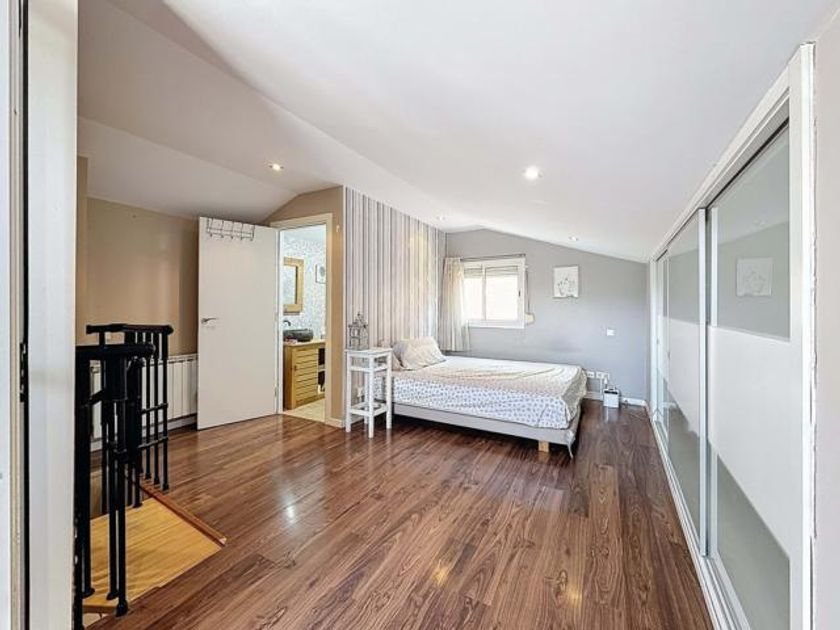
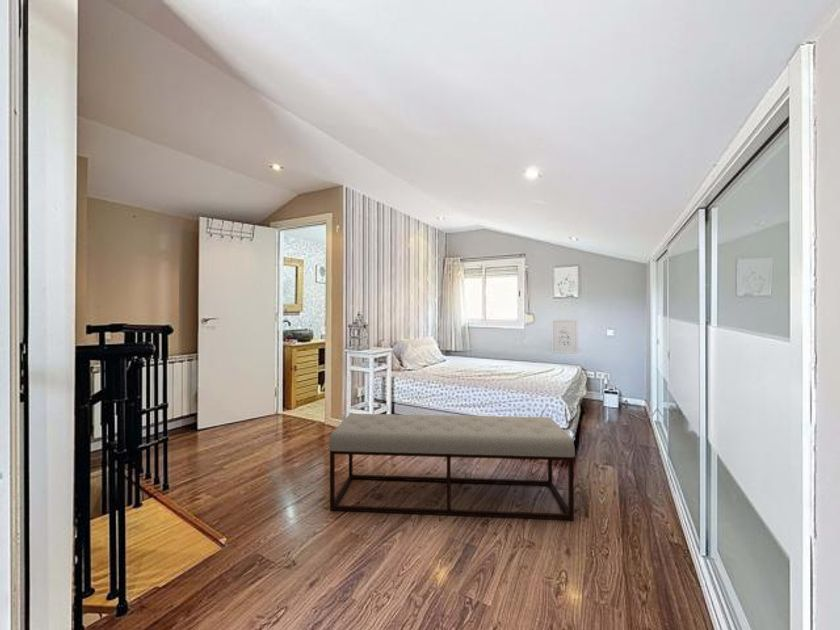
+ wall art [551,318,579,355]
+ bench [328,413,576,521]
